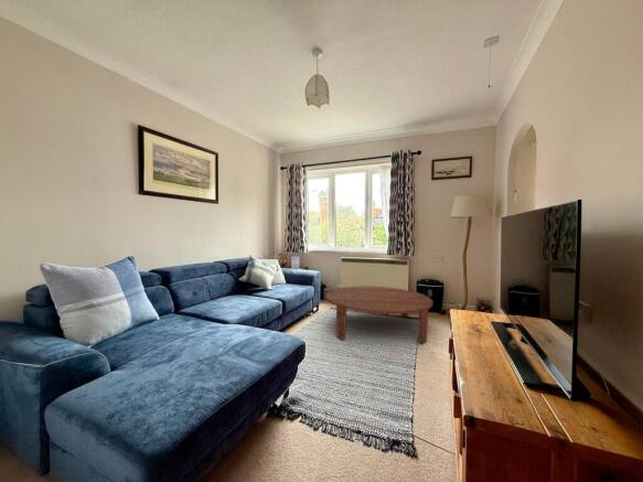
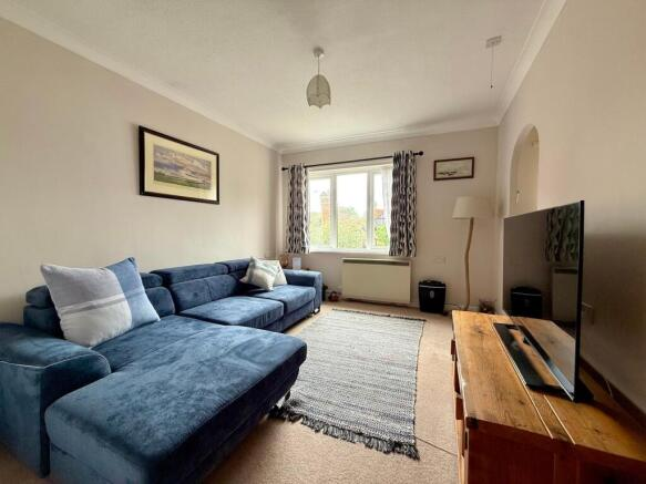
- coffee table [325,286,433,344]
